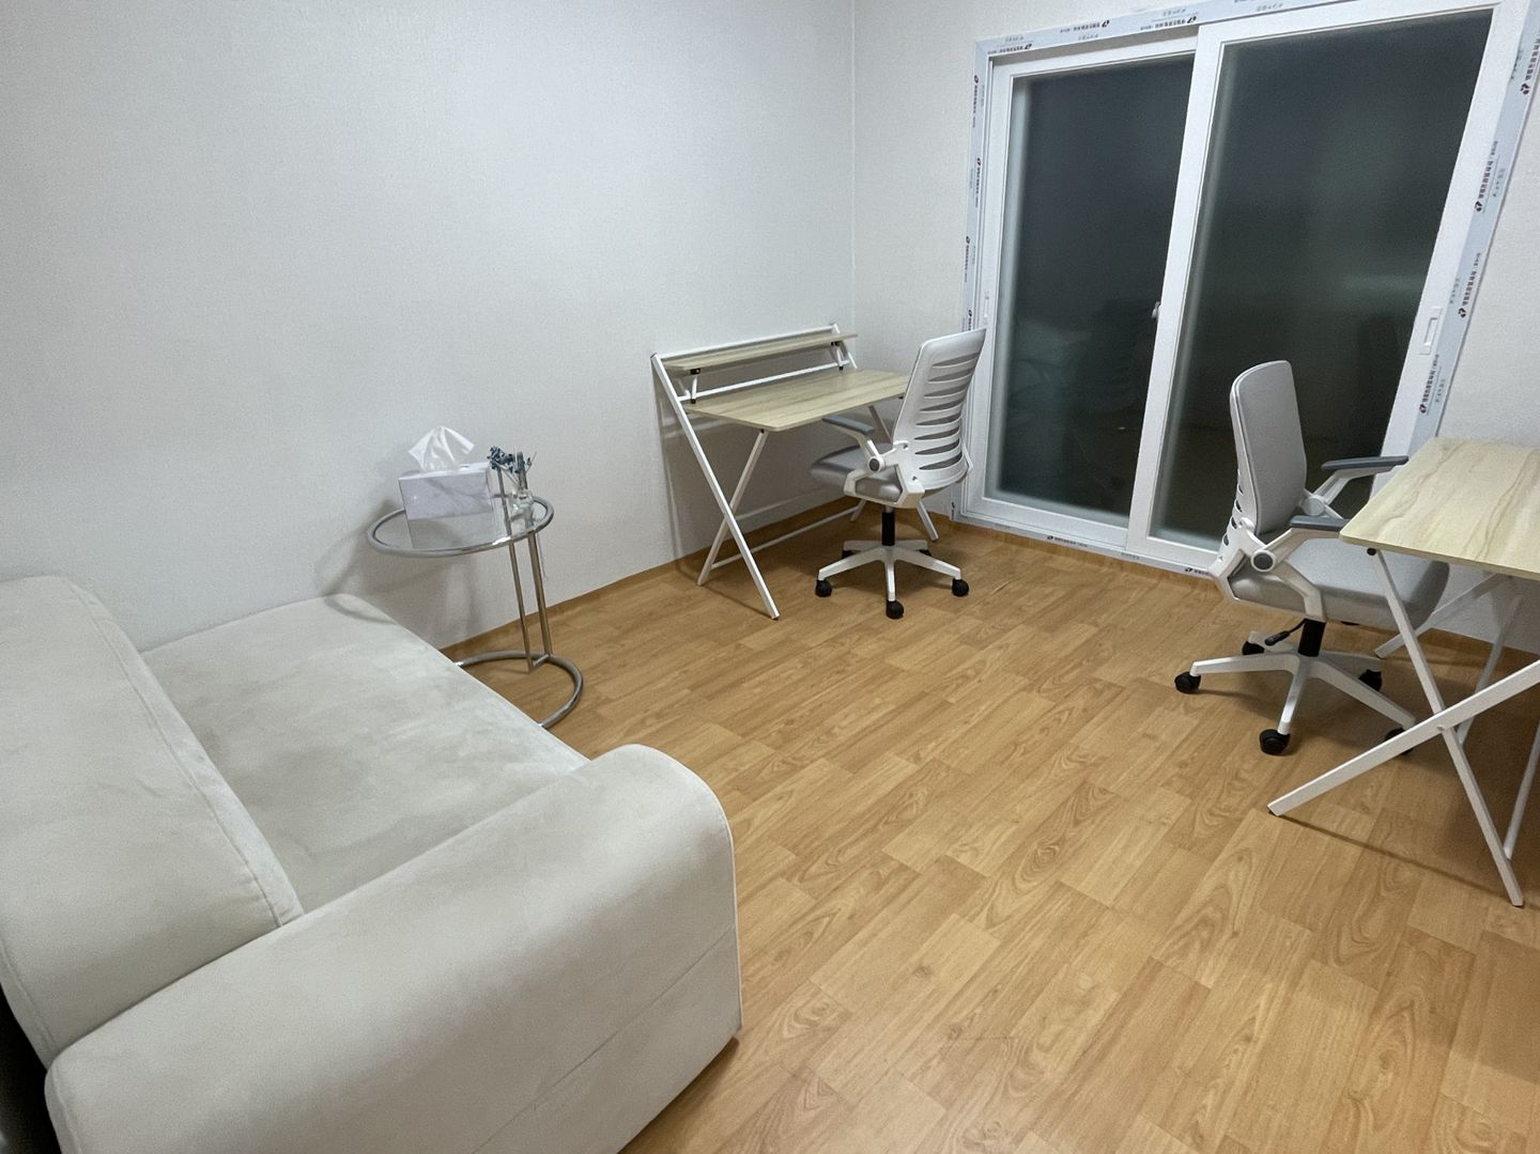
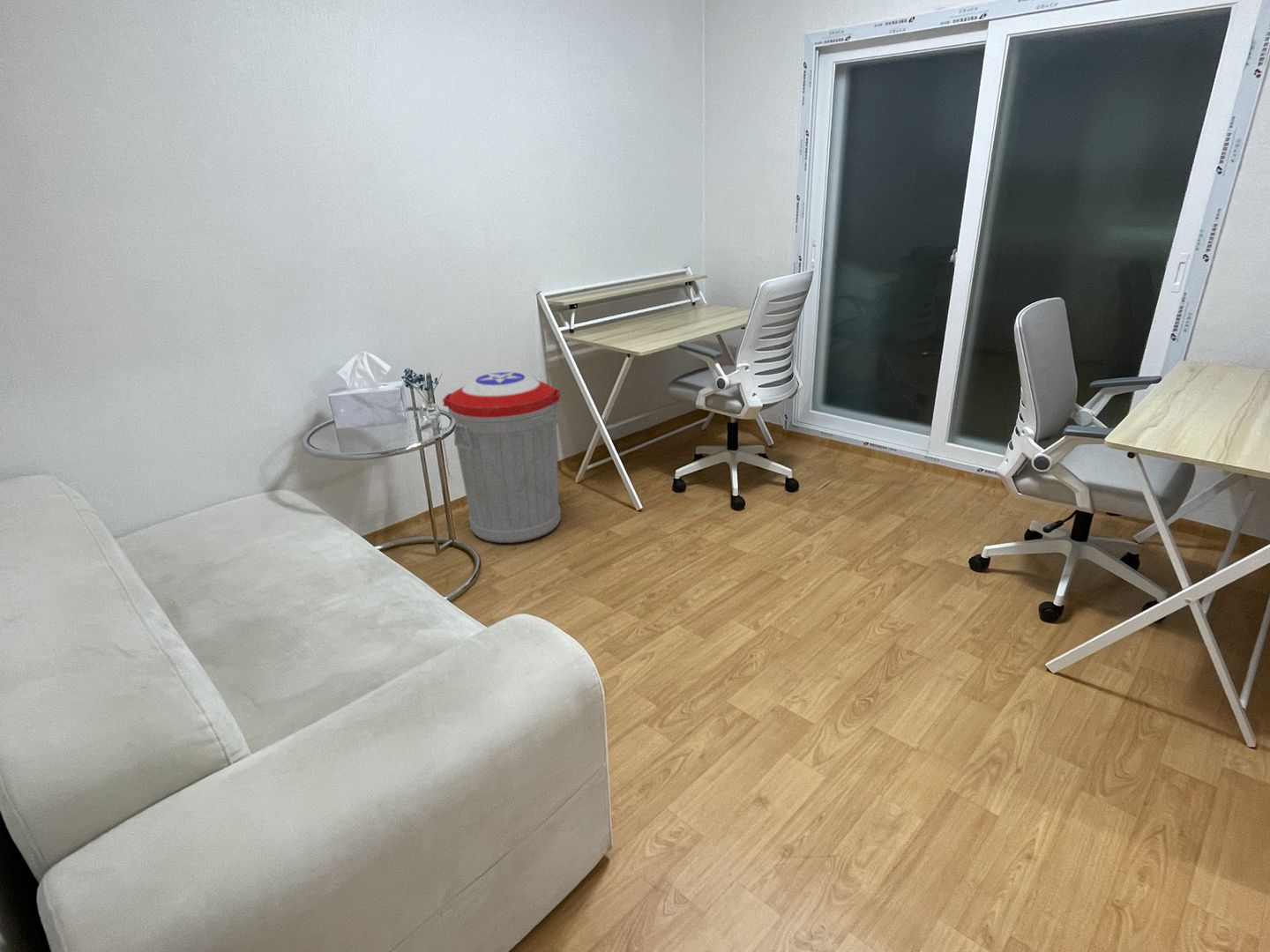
+ trash can [442,371,562,544]
